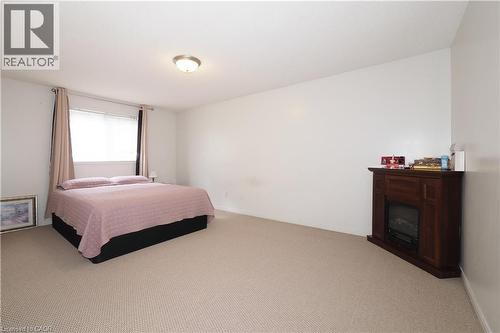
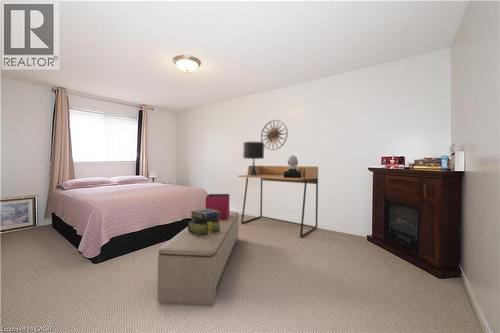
+ desk [237,165,319,239]
+ sculpture bust [283,154,302,178]
+ storage bin [205,193,231,220]
+ wall art [260,119,289,151]
+ bench [156,210,239,307]
+ lamp [242,141,265,176]
+ stack of books [187,208,221,236]
